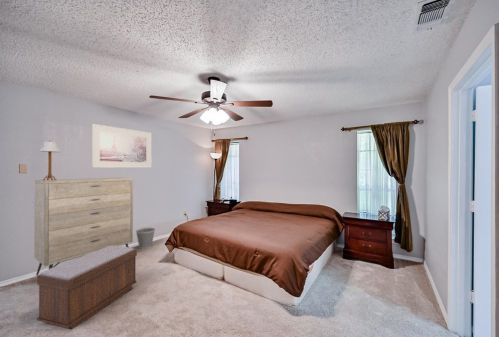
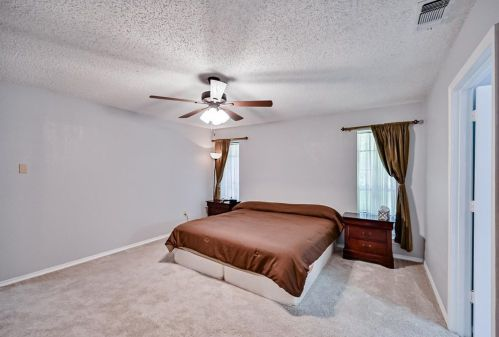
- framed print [91,123,153,169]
- dresser [33,177,134,276]
- wastebasket [135,227,156,250]
- bench [36,245,138,330]
- table lamp [38,140,61,180]
